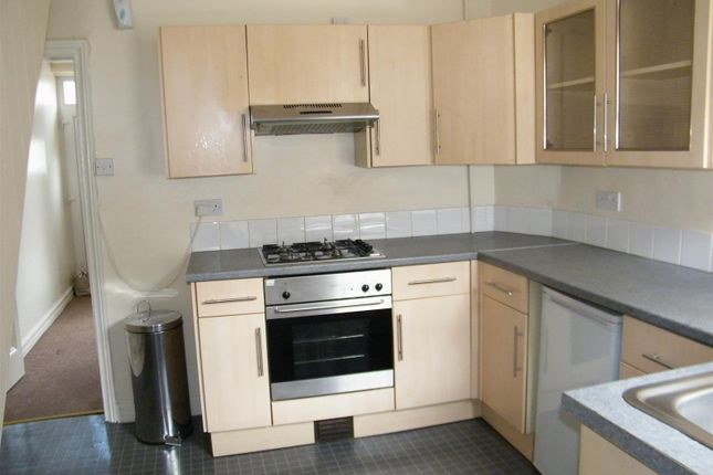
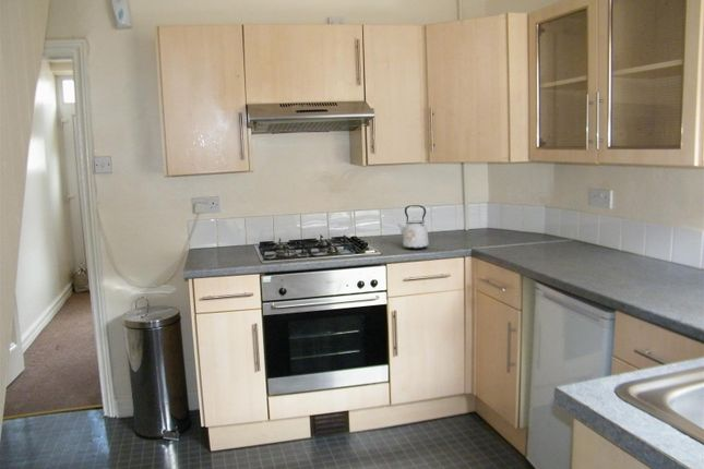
+ kettle [396,204,430,251]
